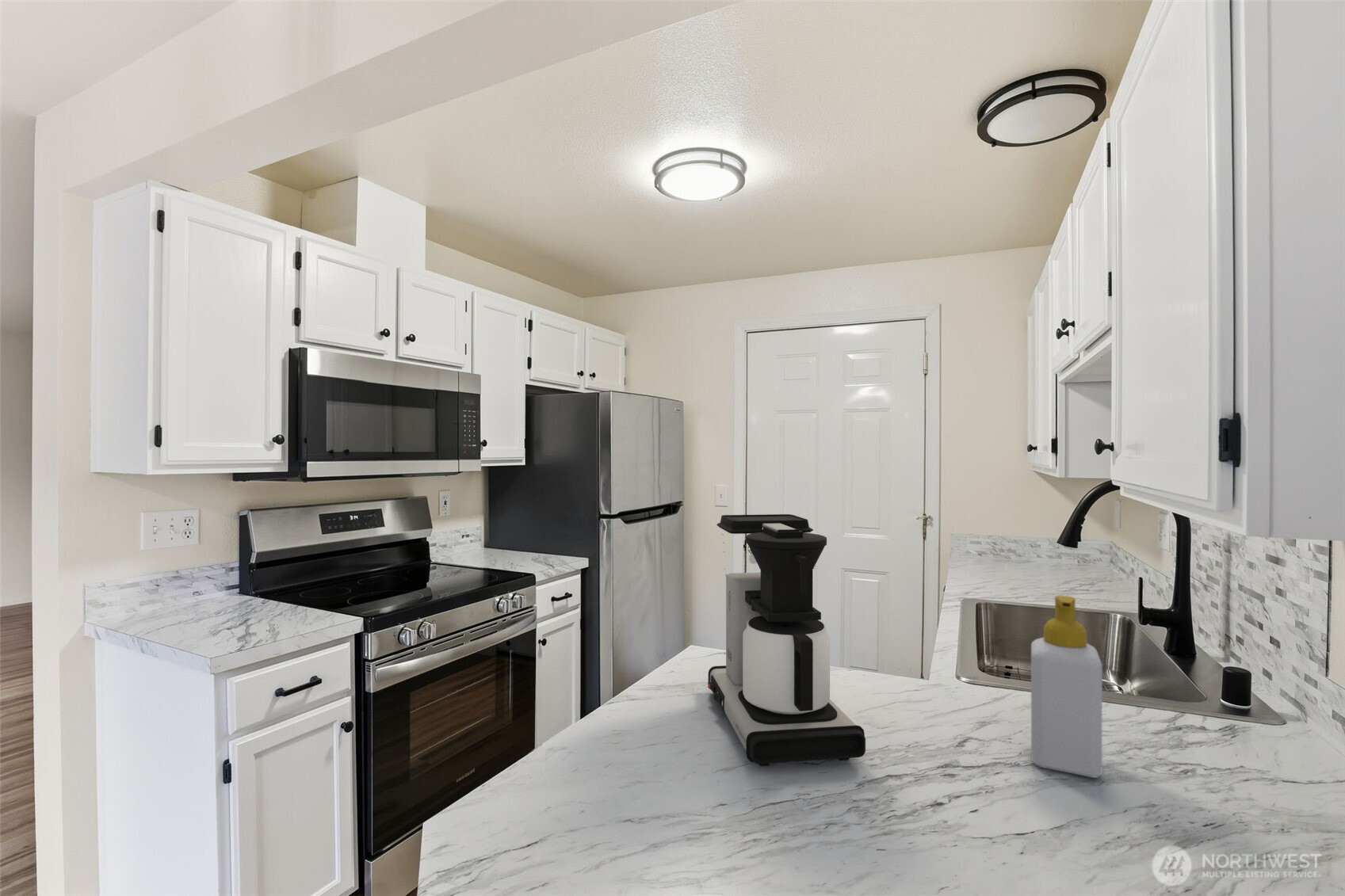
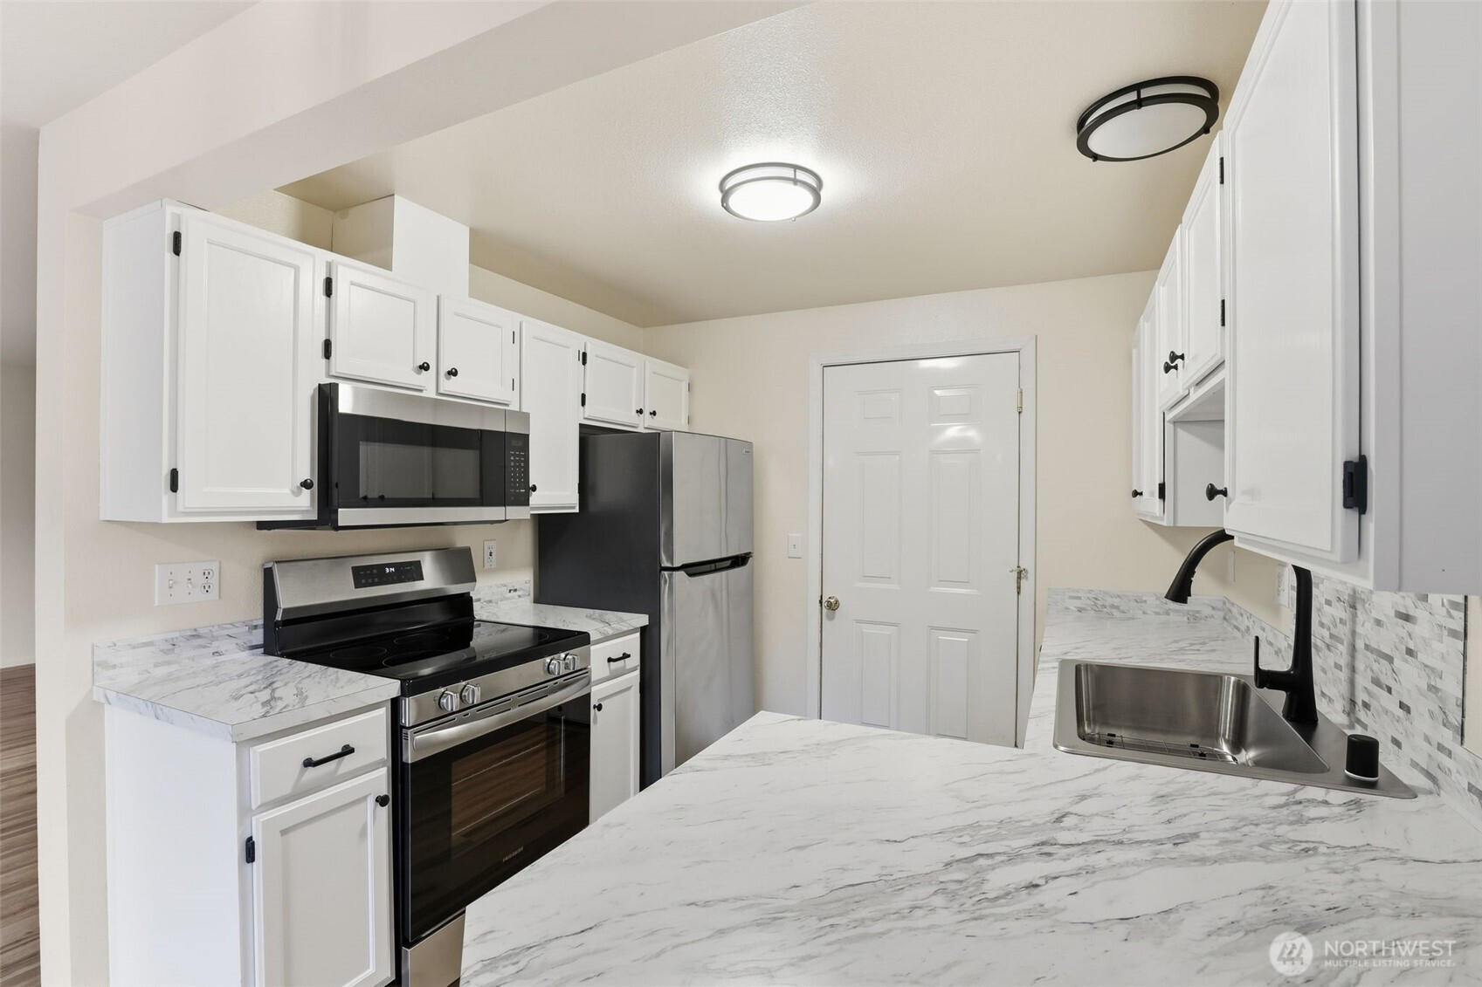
- coffee maker [707,513,866,767]
- soap bottle [1030,595,1103,779]
